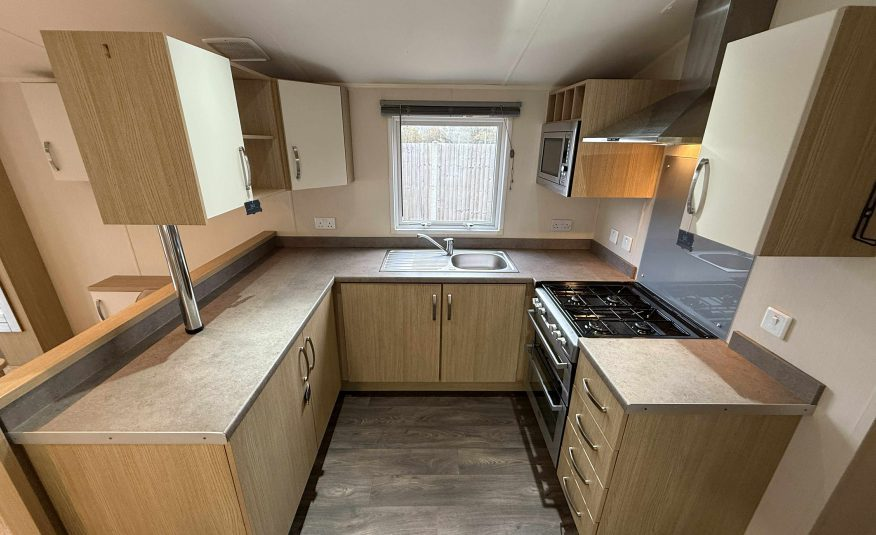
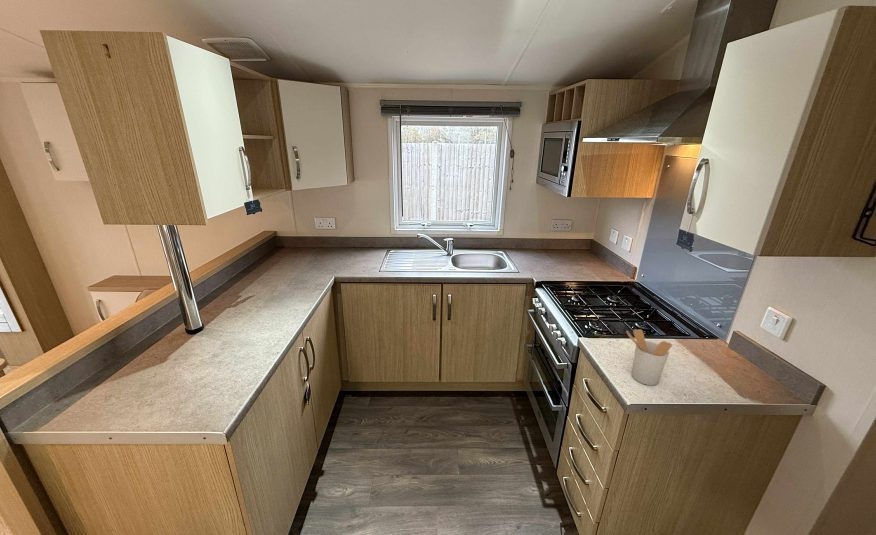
+ utensil holder [625,328,673,386]
